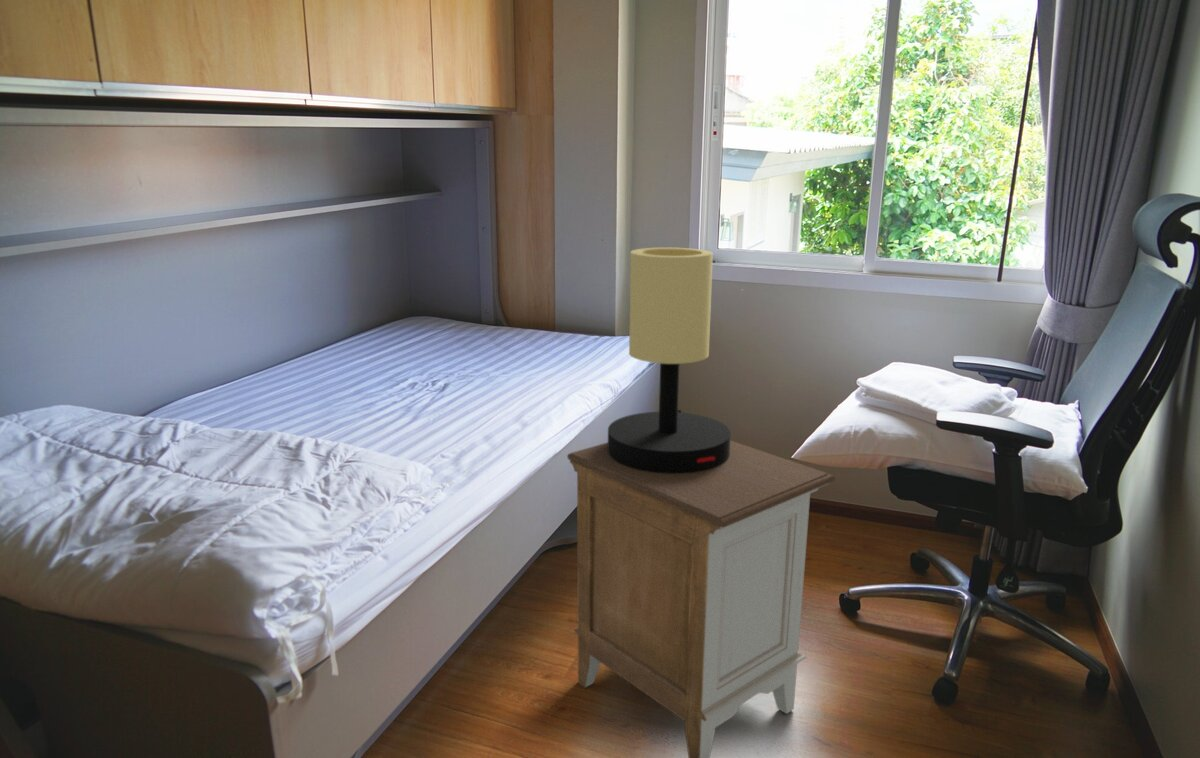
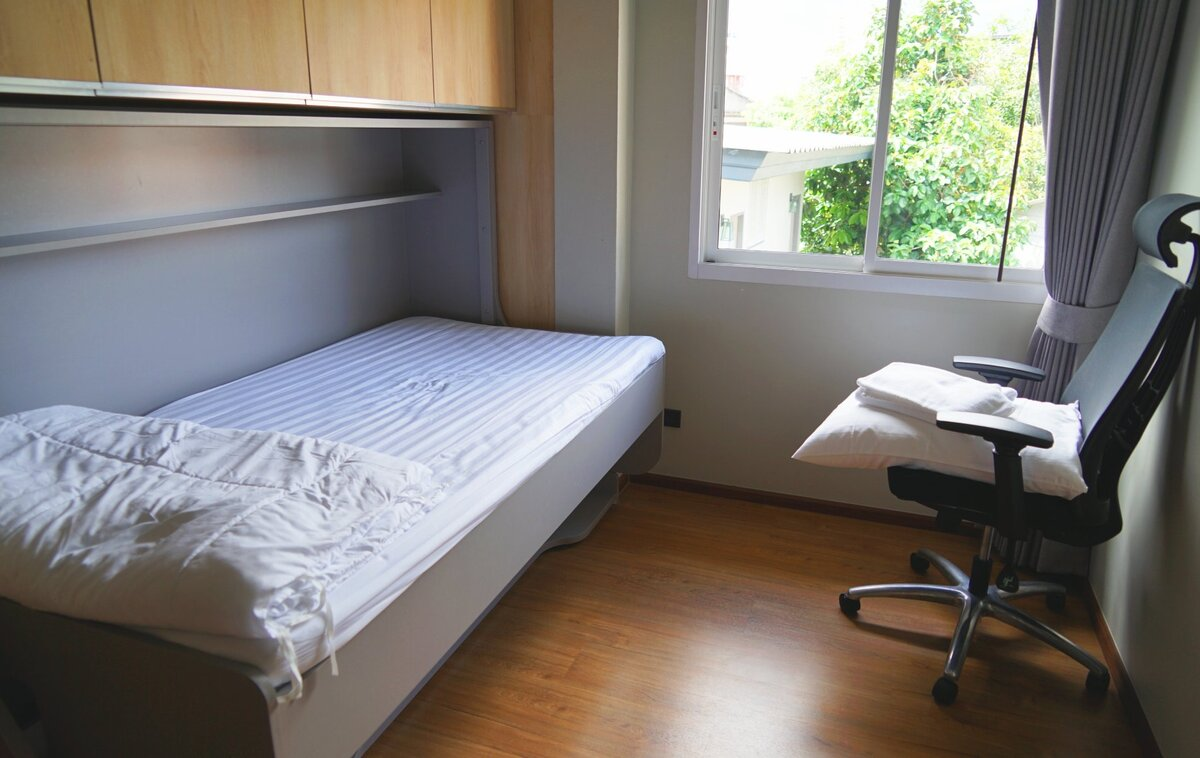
- table lamp [607,247,732,474]
- nightstand [566,439,837,758]
